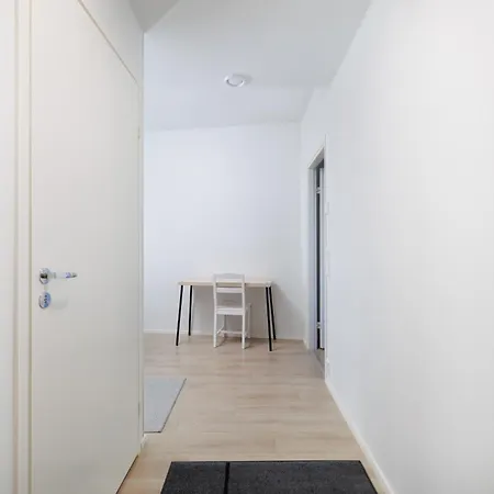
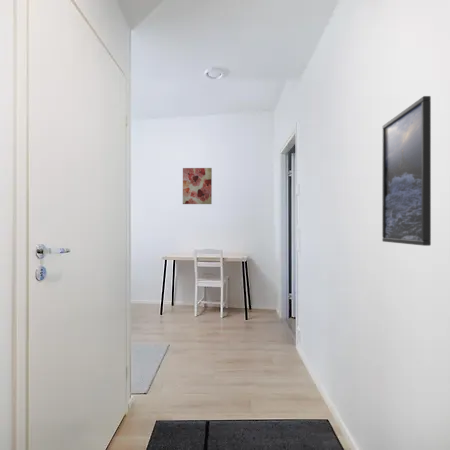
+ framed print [381,95,432,247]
+ wall art [182,167,213,205]
